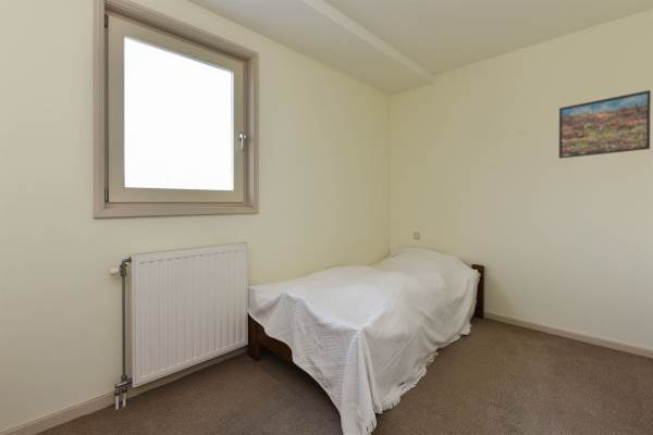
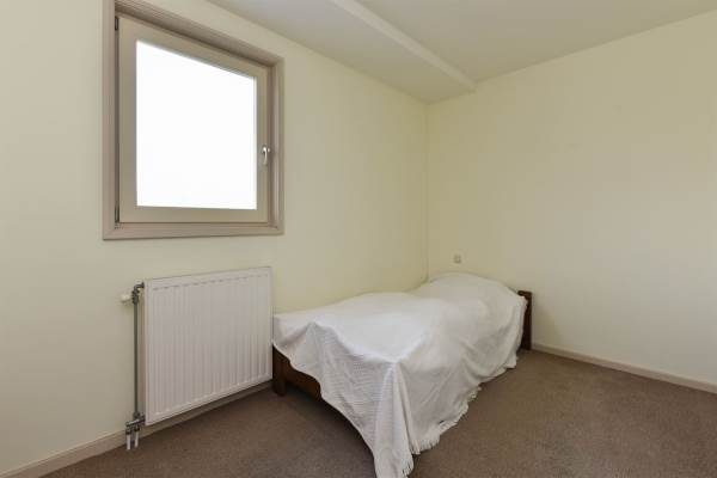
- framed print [558,89,652,160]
